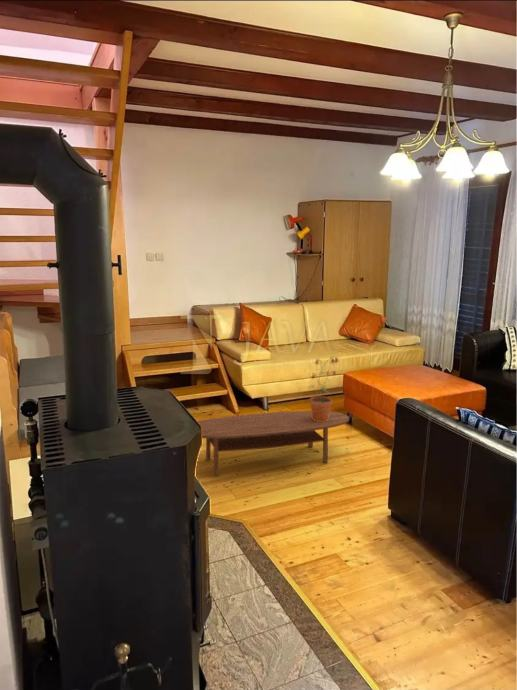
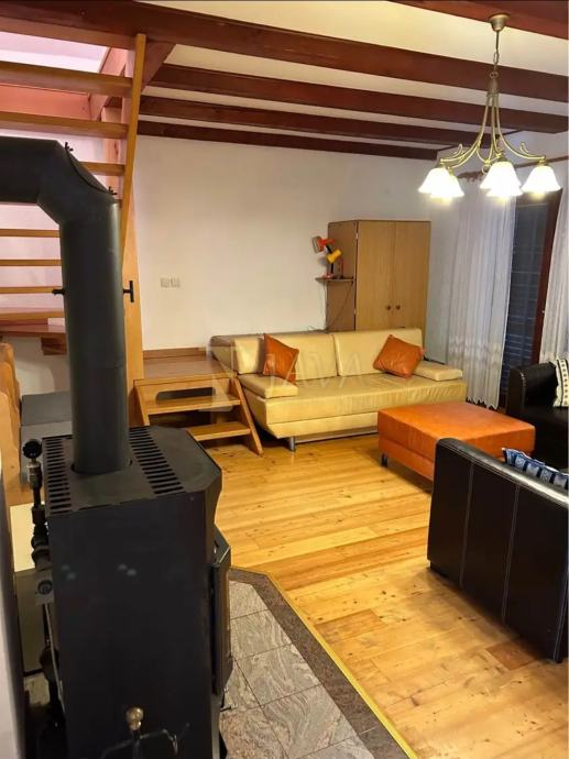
- potted plant [307,356,341,422]
- coffee table [196,410,350,476]
